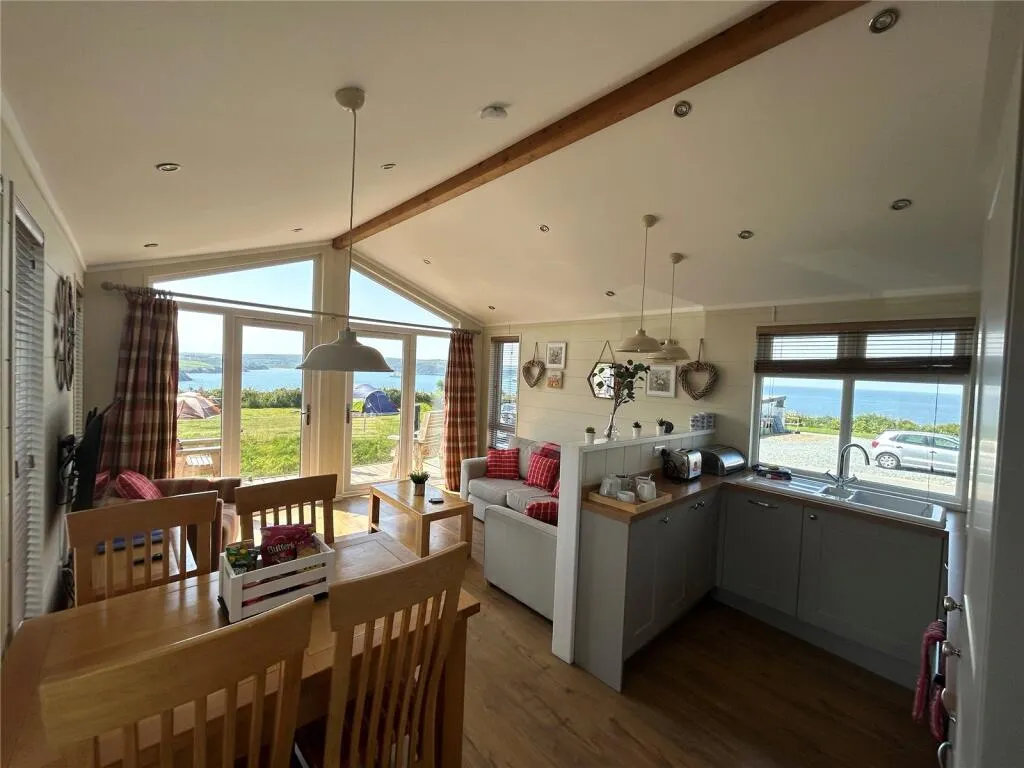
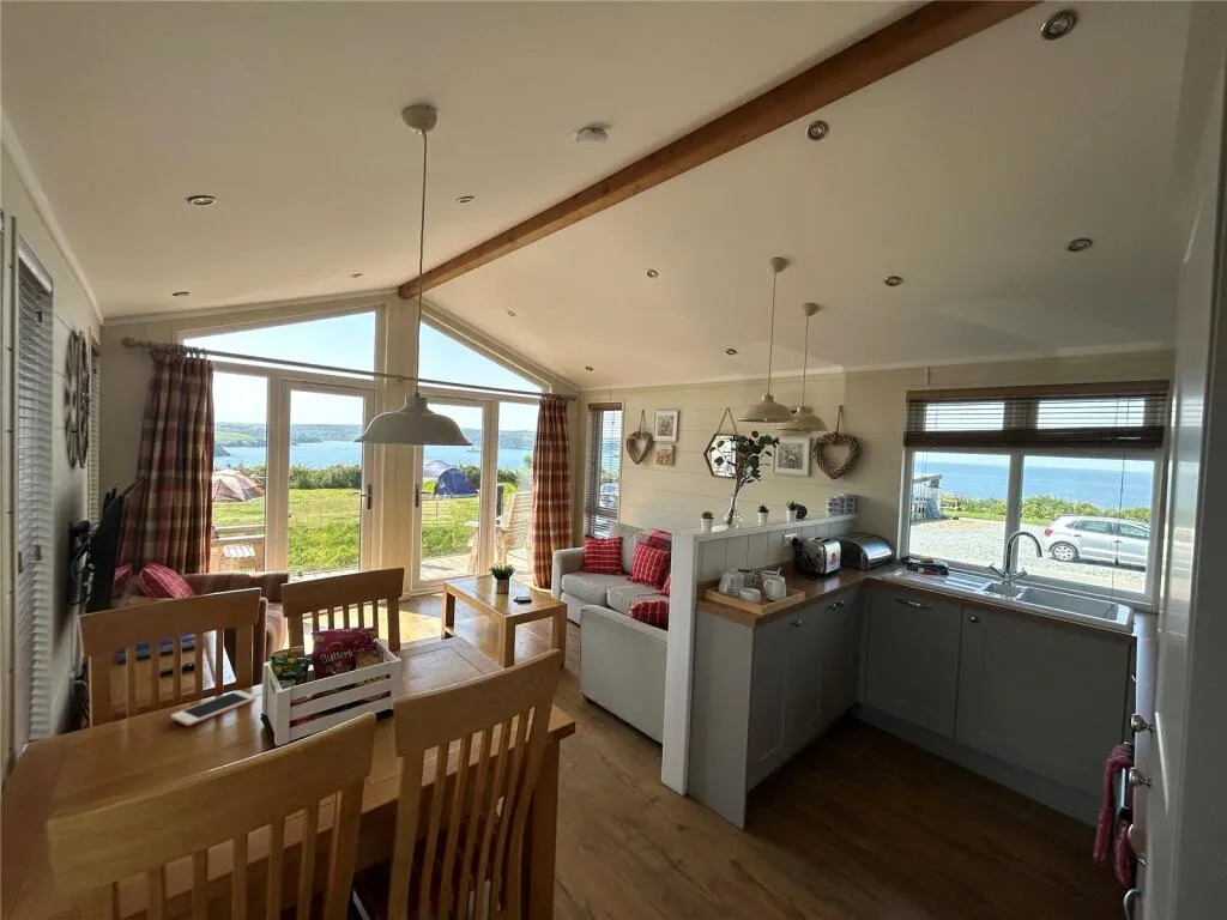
+ cell phone [170,689,258,727]
